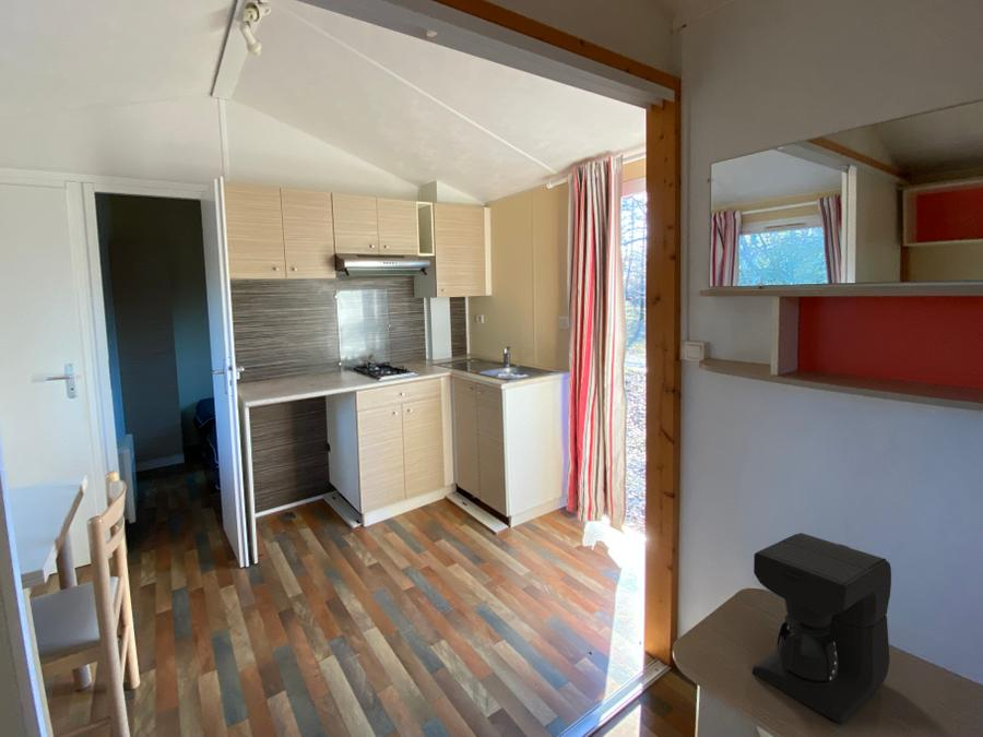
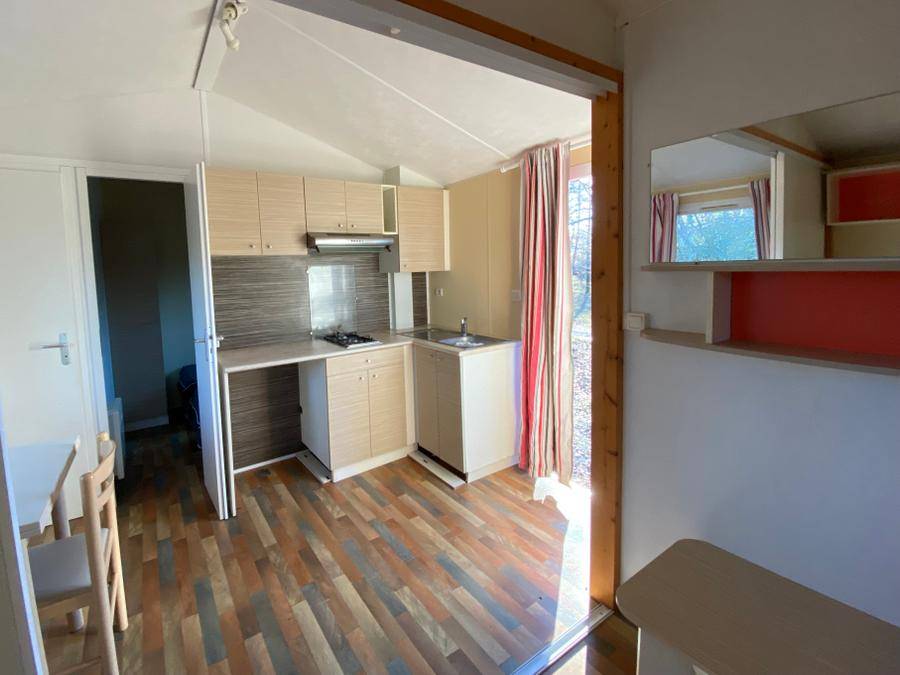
- coffee maker [750,532,892,725]
